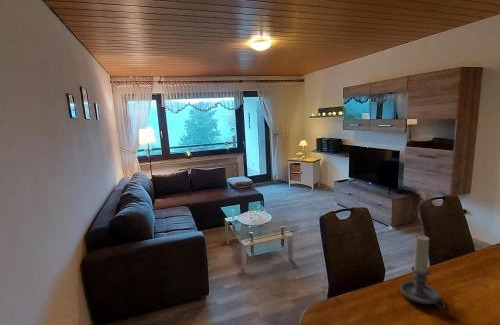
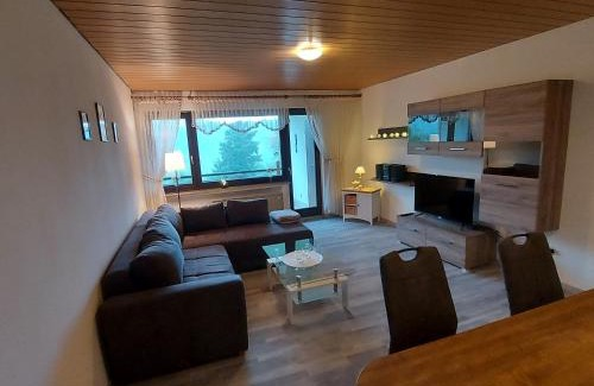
- candle holder [399,234,446,310]
